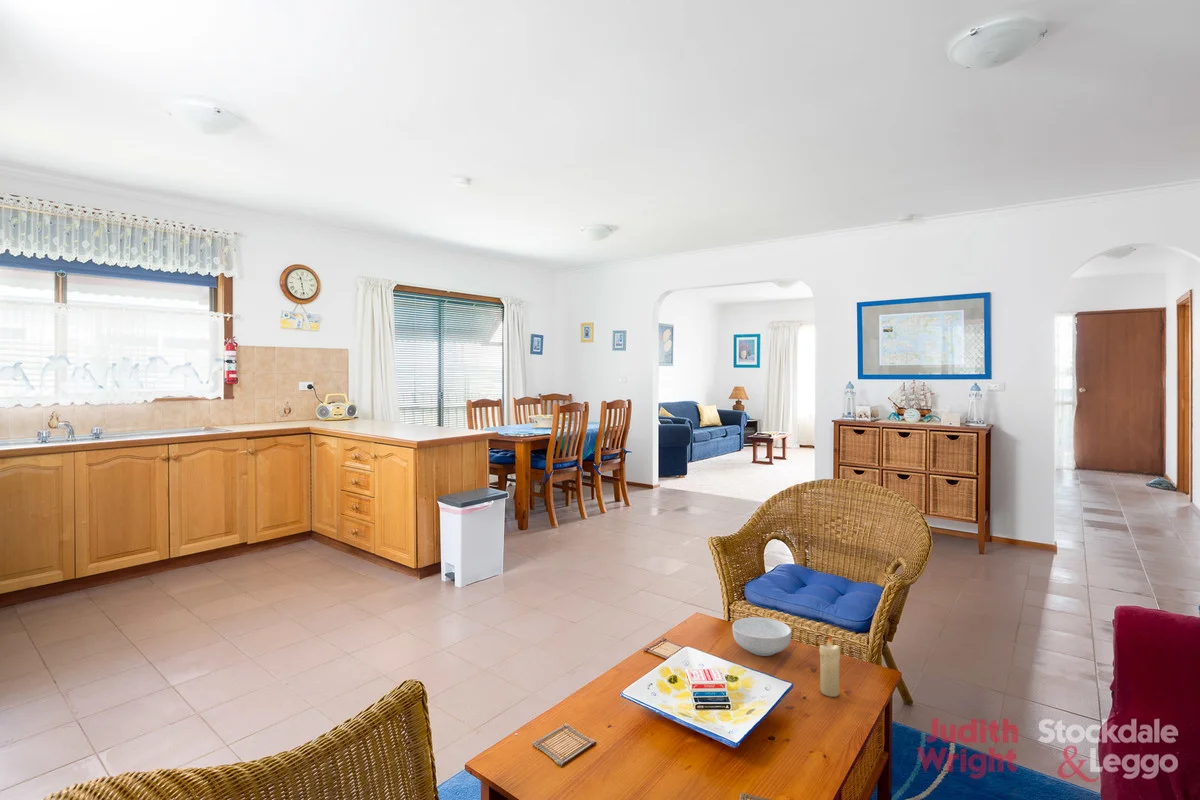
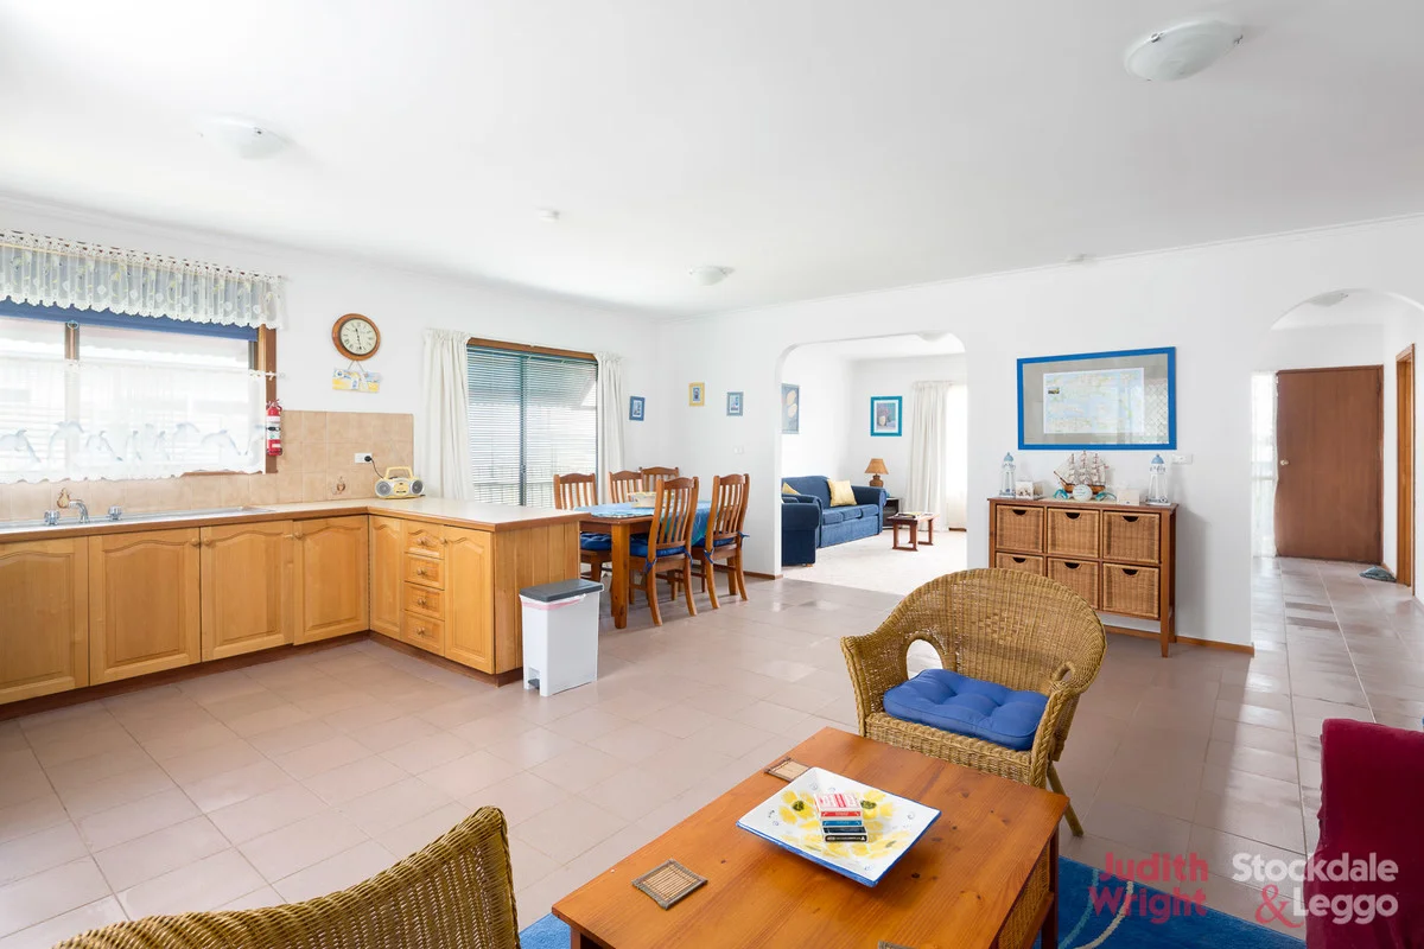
- cereal bowl [731,616,792,657]
- candle [818,635,841,698]
